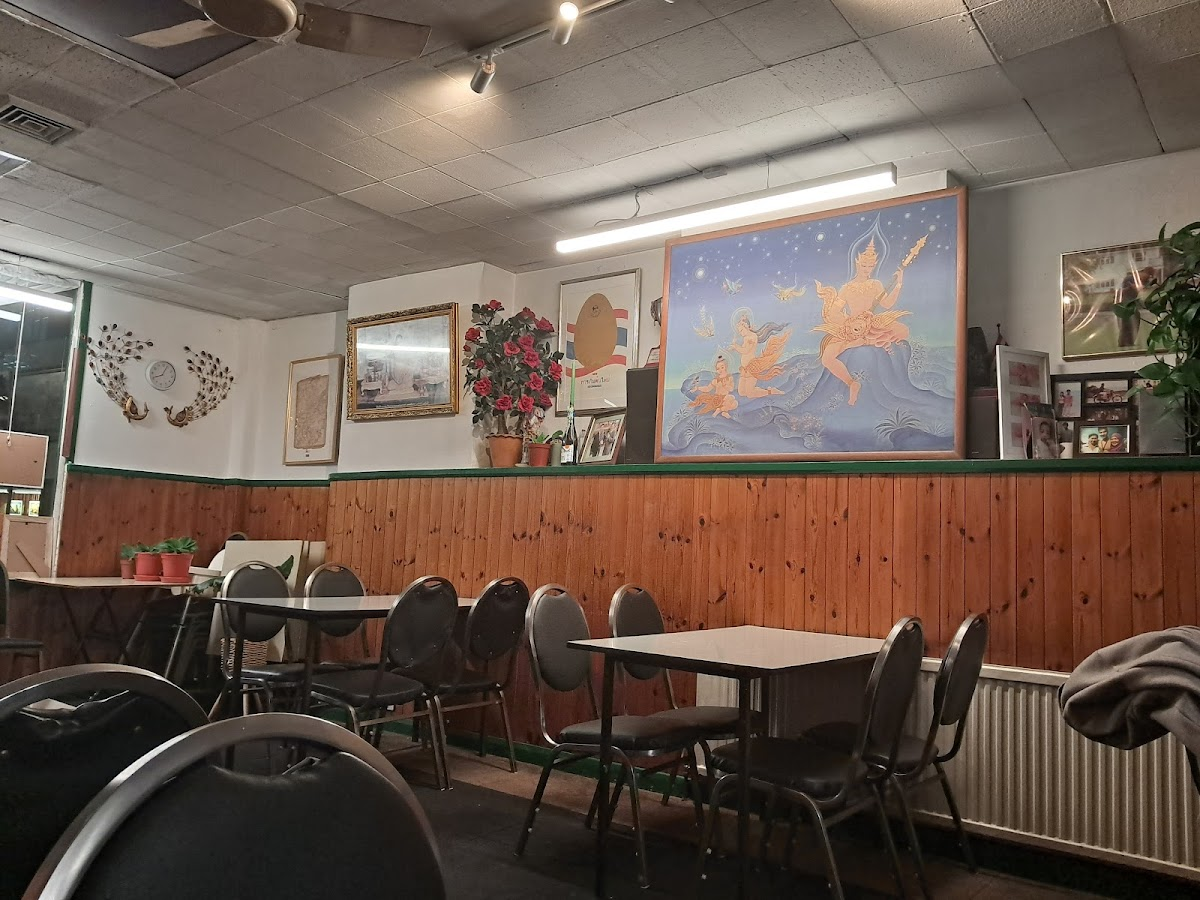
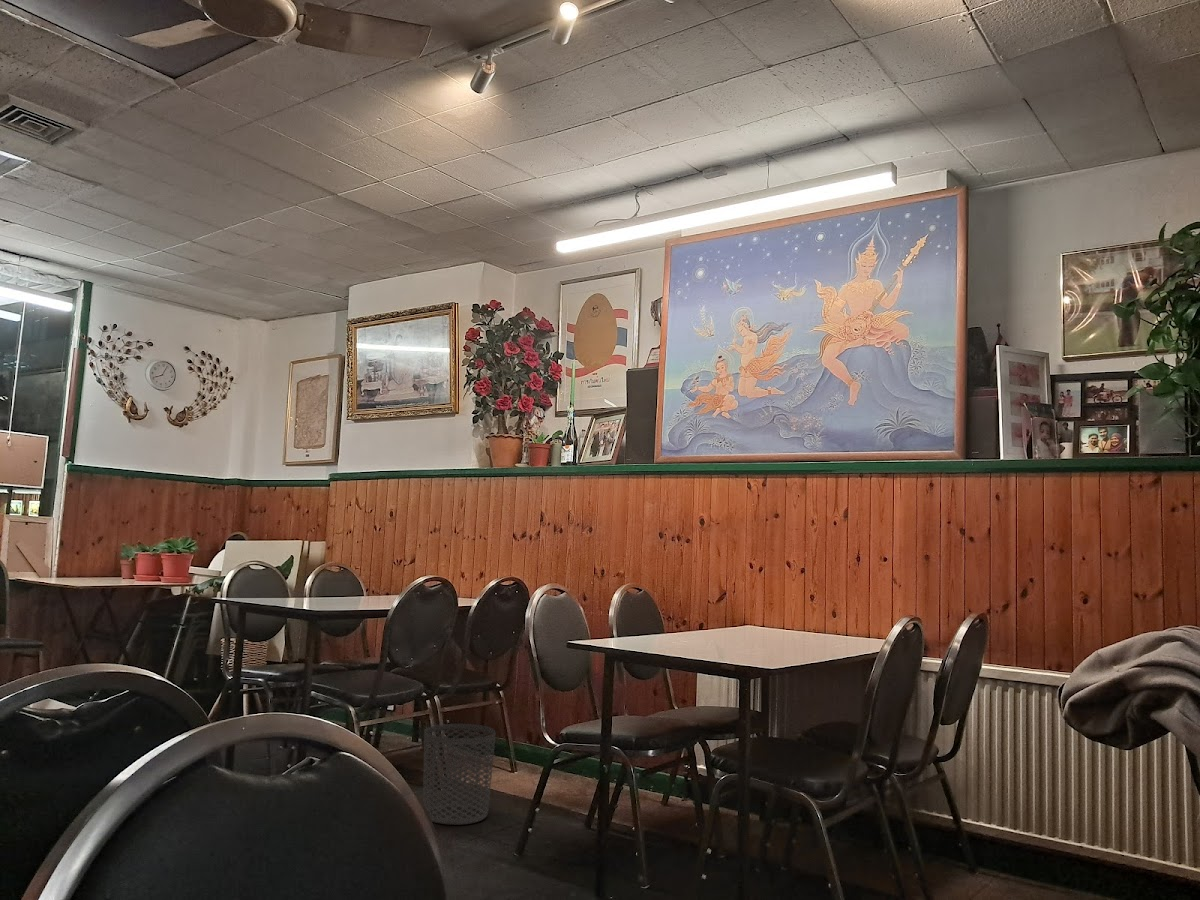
+ waste bin [422,723,496,826]
